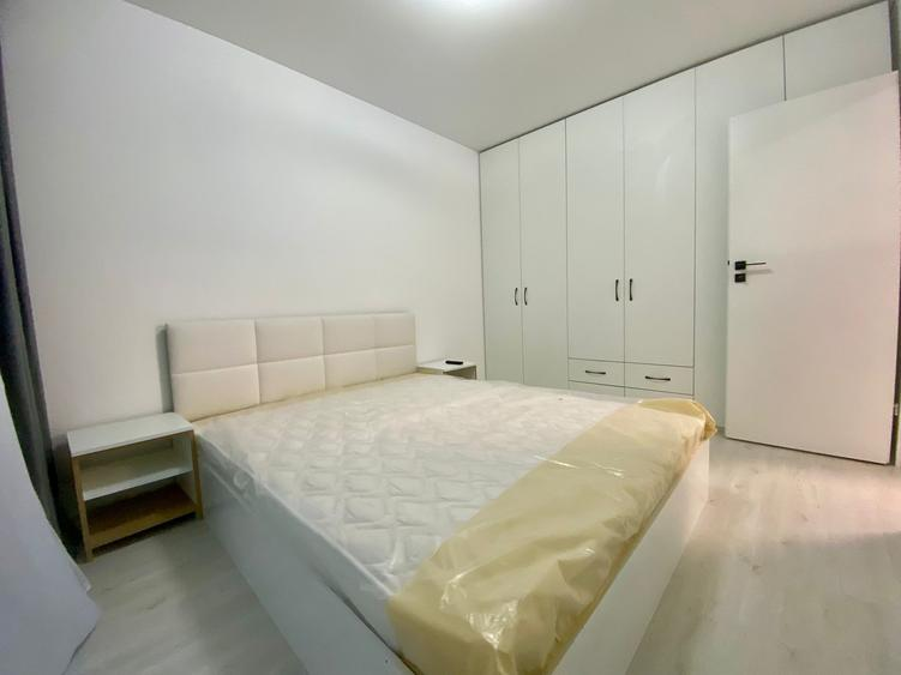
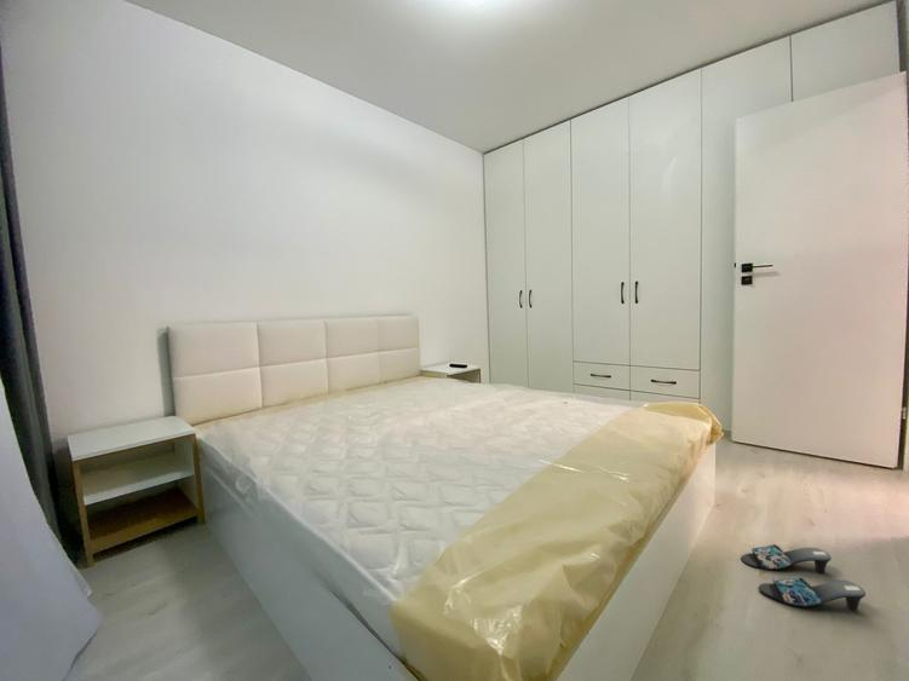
+ slippers [740,543,867,612]
